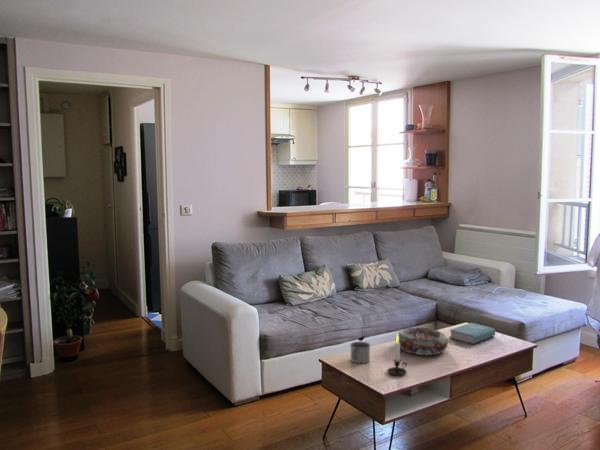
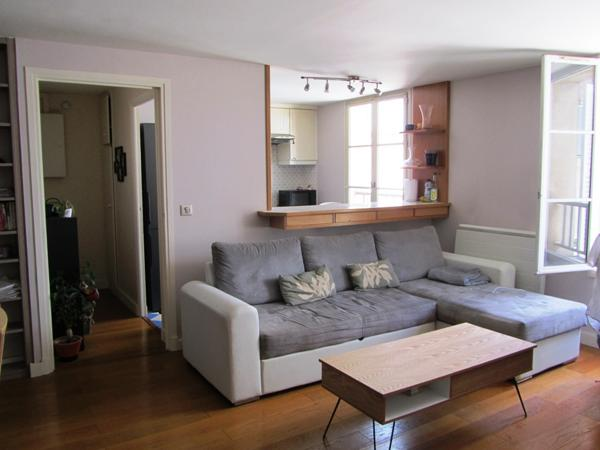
- mug [349,341,371,364]
- candle [386,332,408,376]
- decorative bowl [395,326,449,356]
- book [449,322,496,345]
